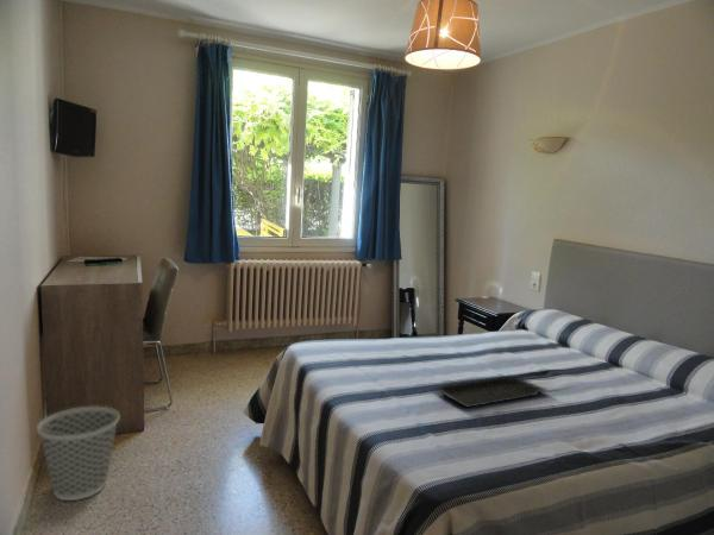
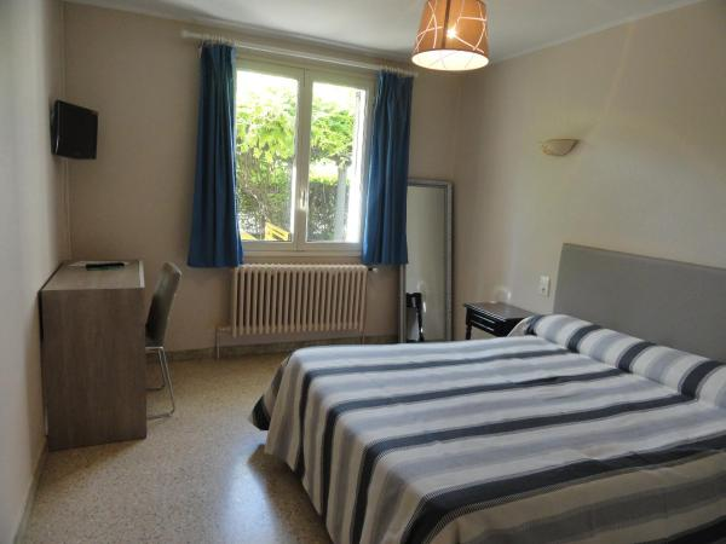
- wastebasket [36,405,120,502]
- serving tray [432,374,550,409]
